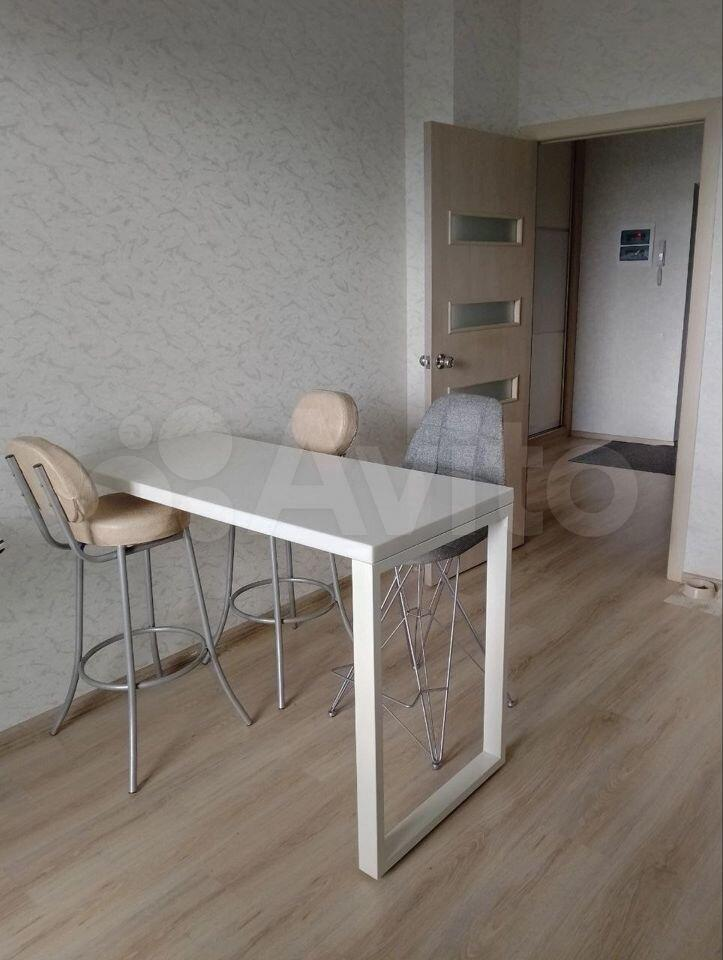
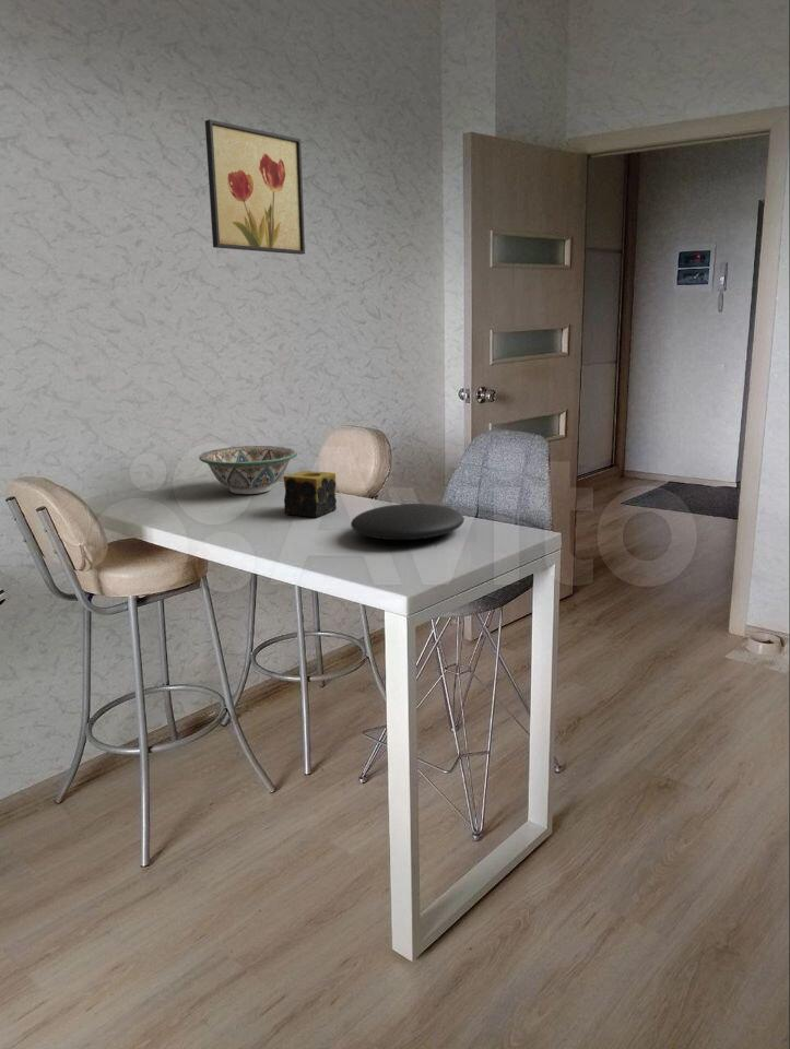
+ decorative bowl [198,445,298,495]
+ candle [283,470,338,518]
+ wall art [204,118,306,256]
+ plate [350,503,465,541]
